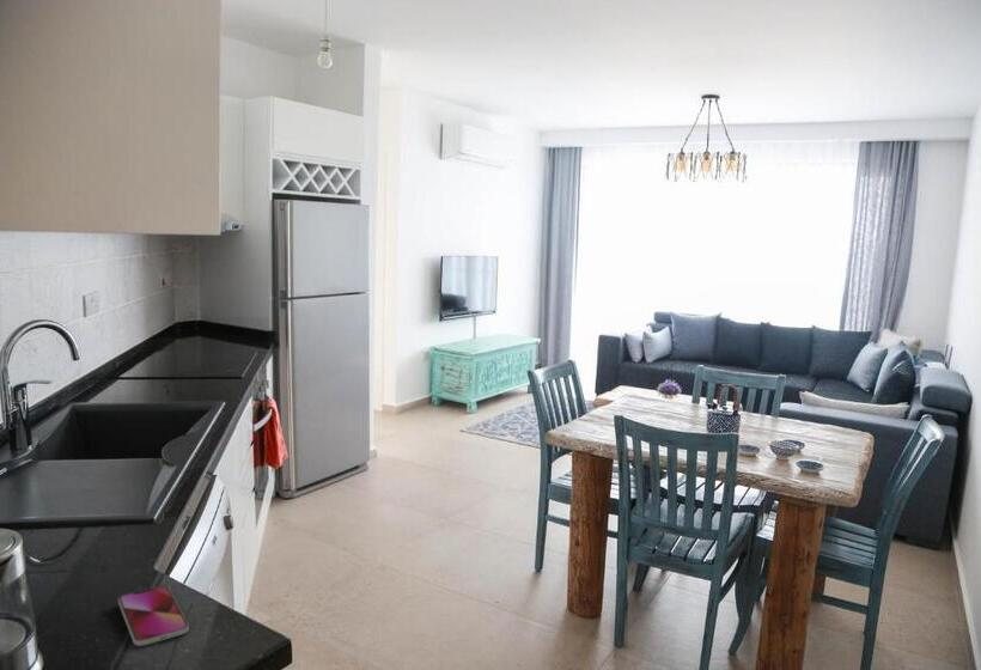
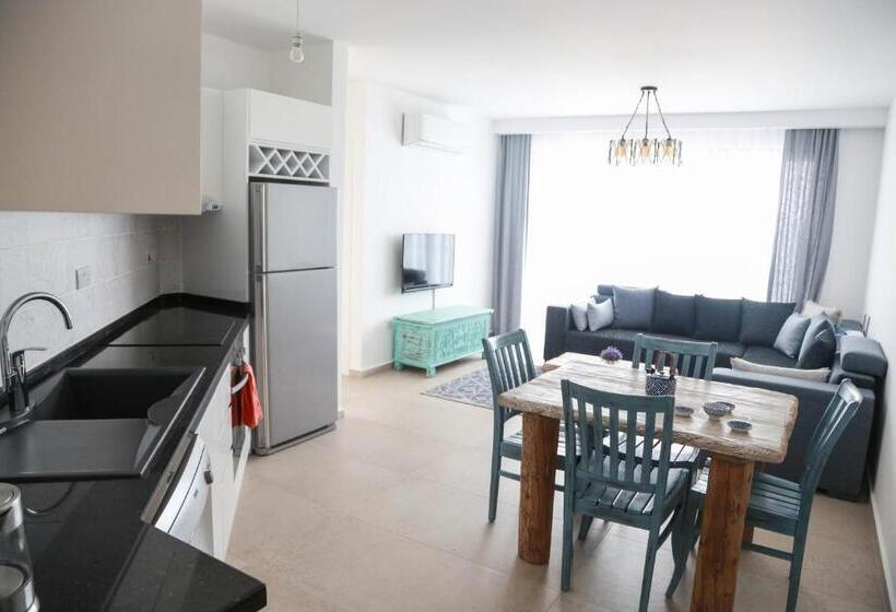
- smartphone [117,585,190,647]
